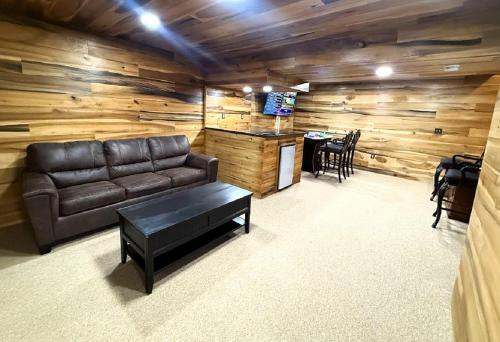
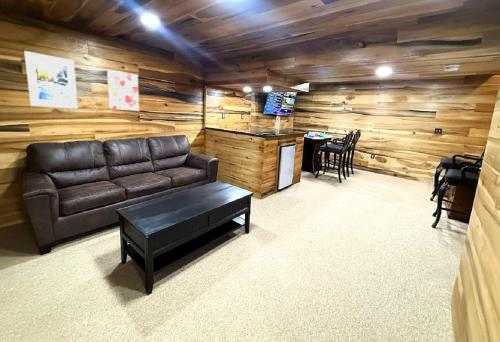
+ wall art [106,68,140,112]
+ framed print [23,50,79,110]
